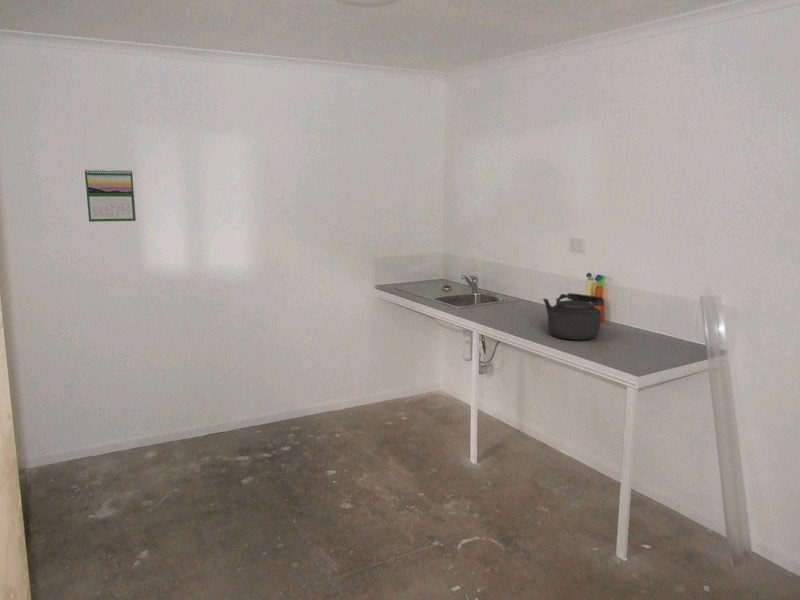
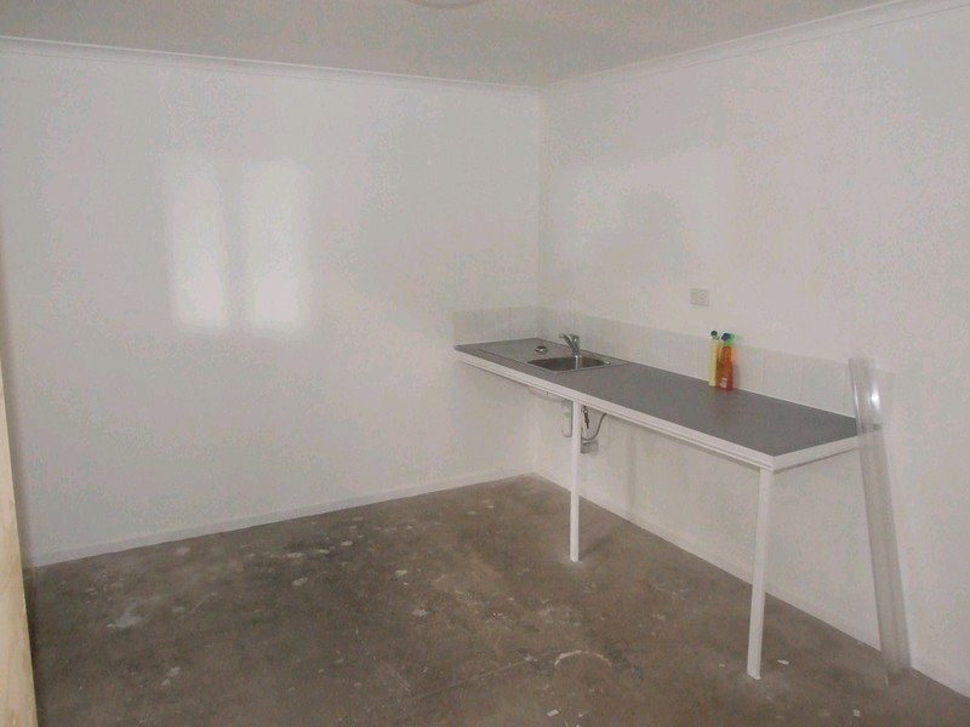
- calendar [84,168,137,223]
- kettle [542,292,605,341]
